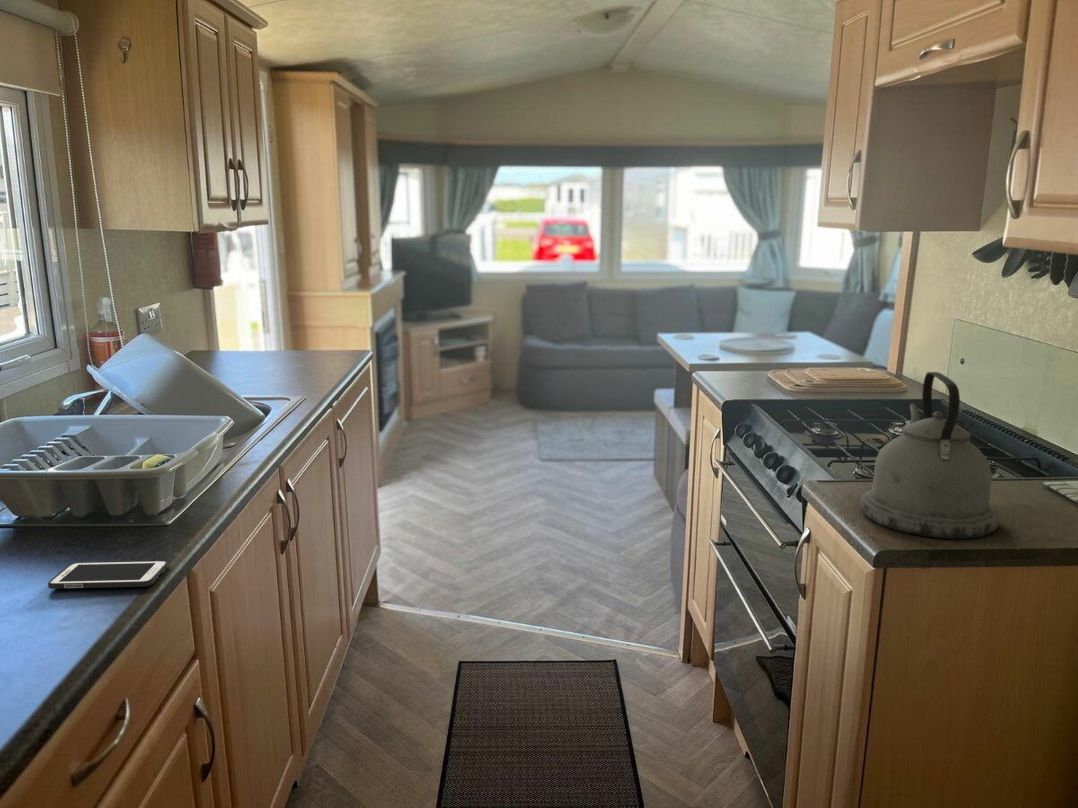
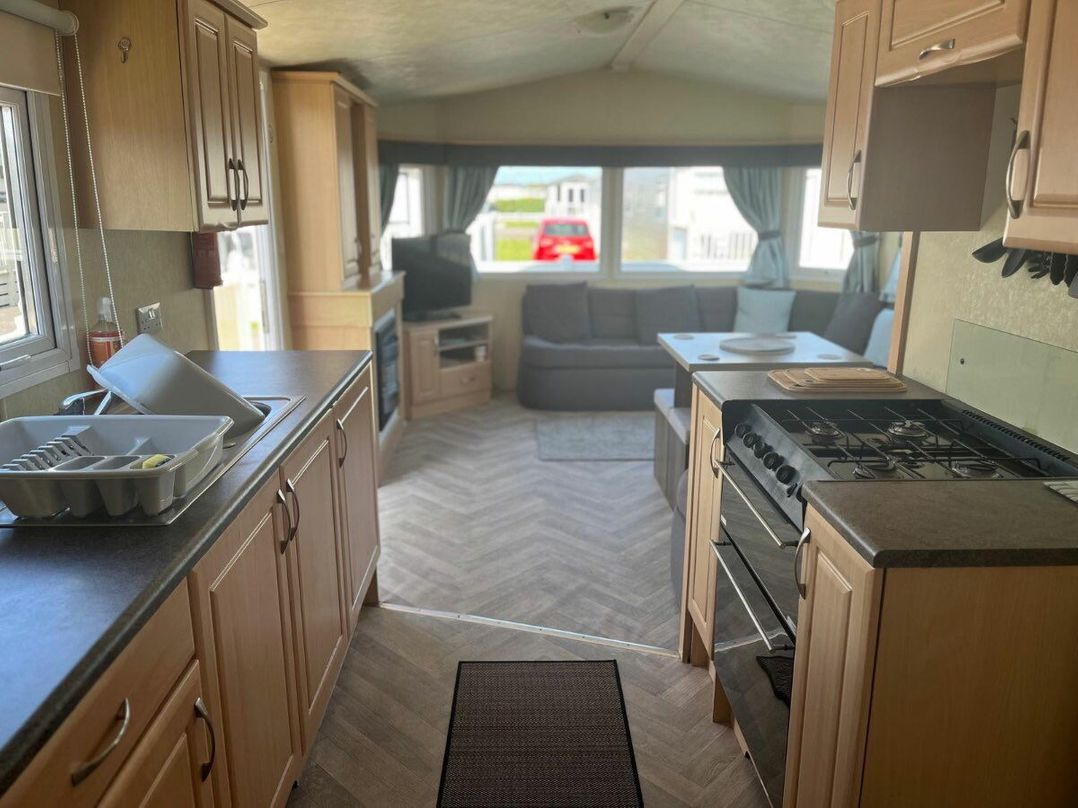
- kettle [859,371,1000,540]
- cell phone [47,560,169,590]
